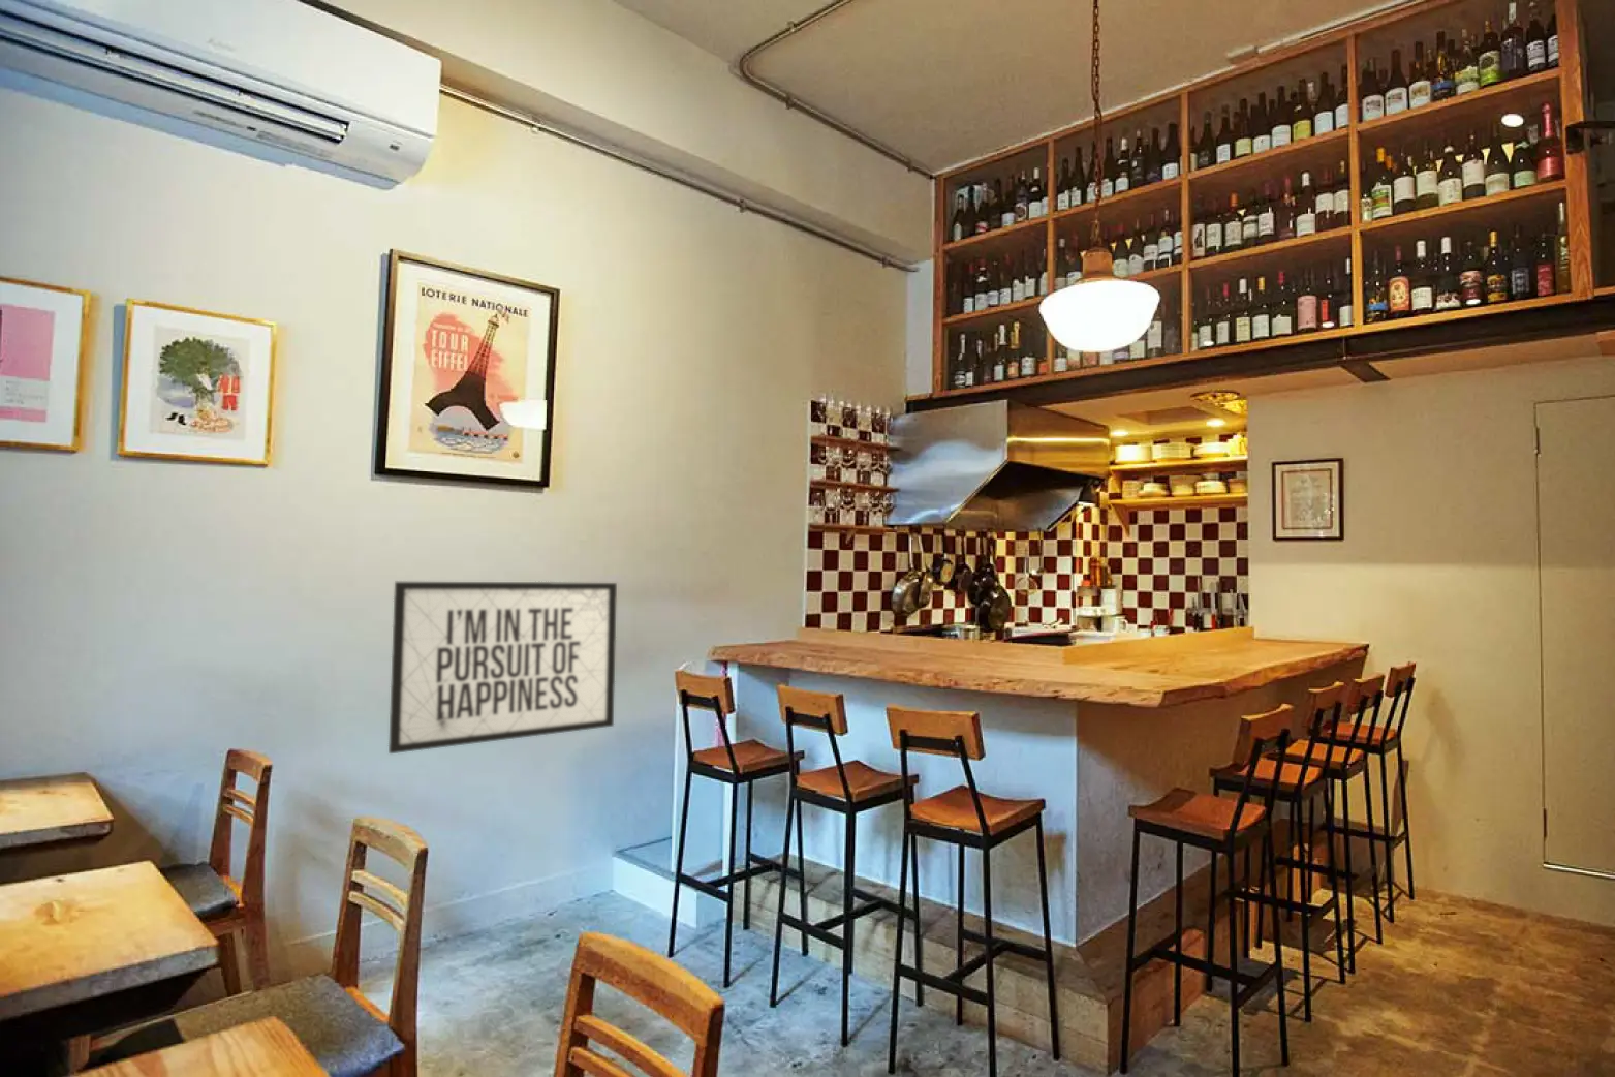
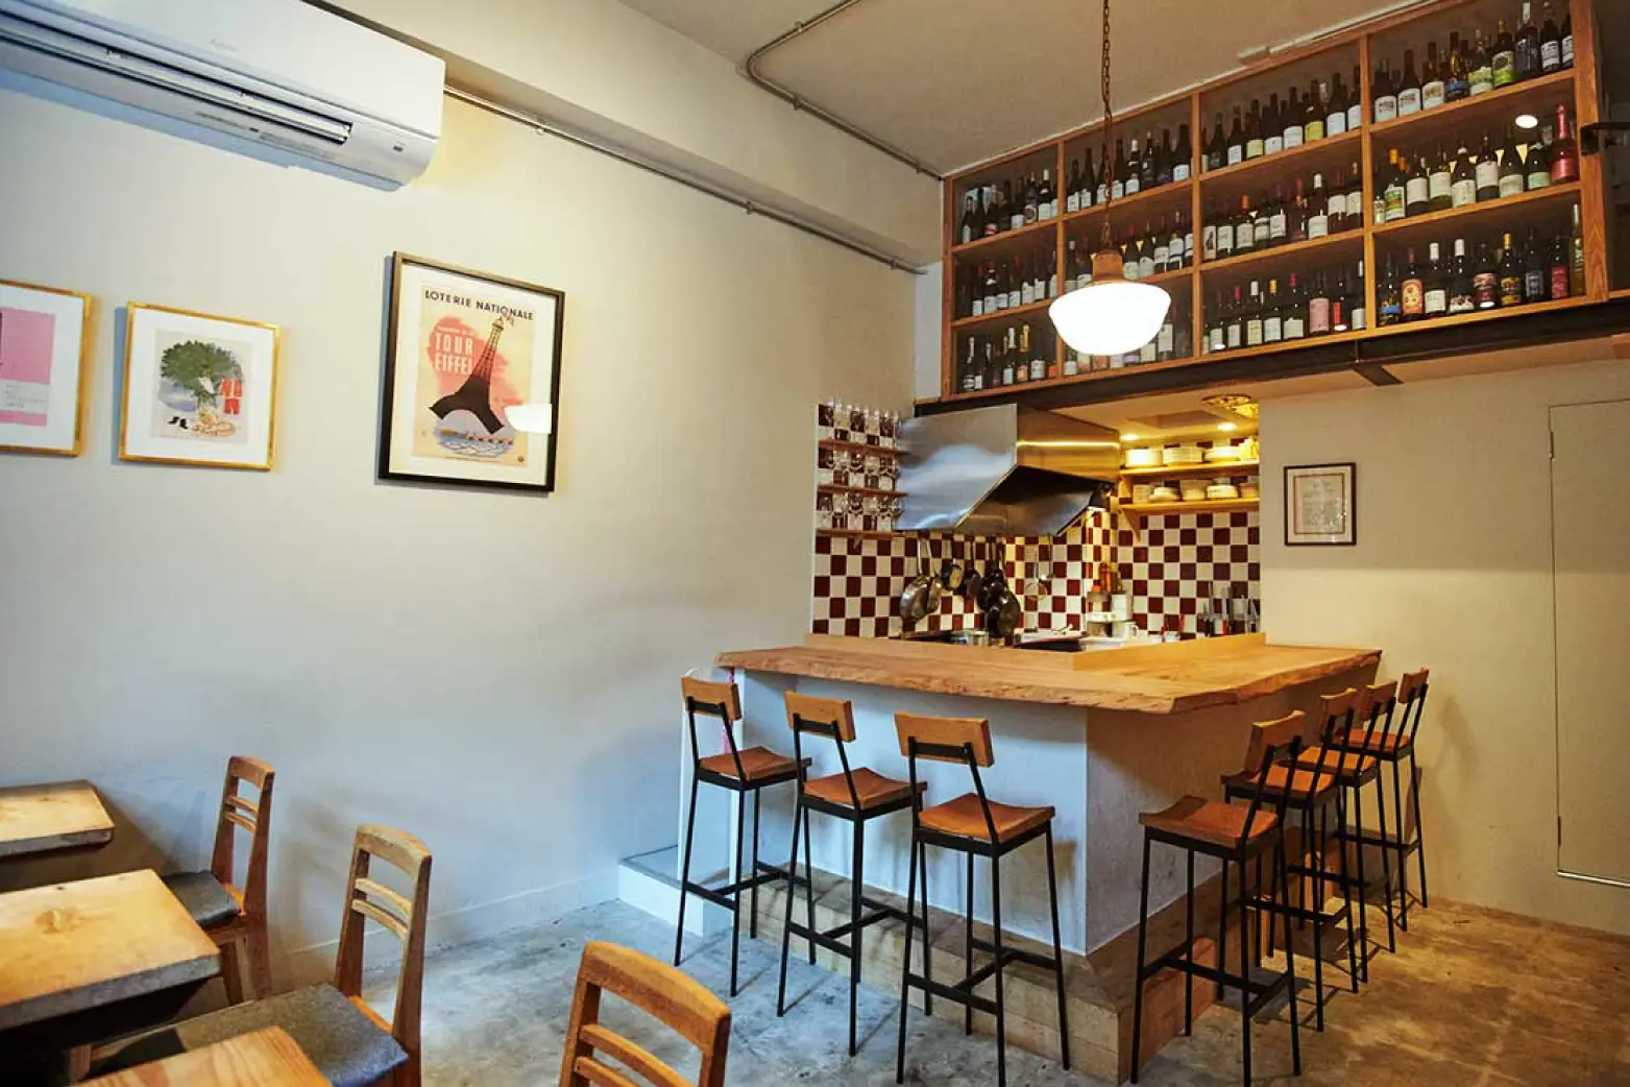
- mirror [387,581,618,755]
